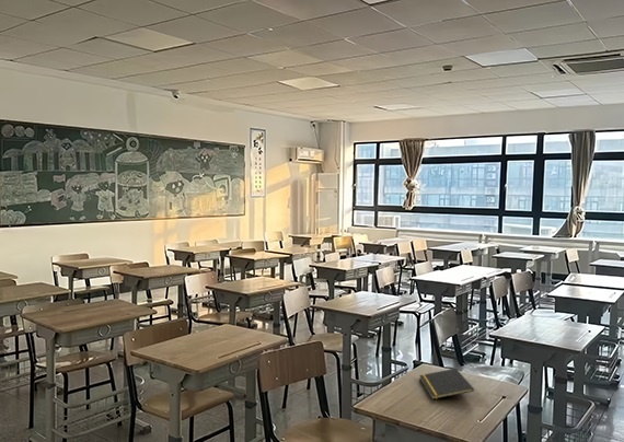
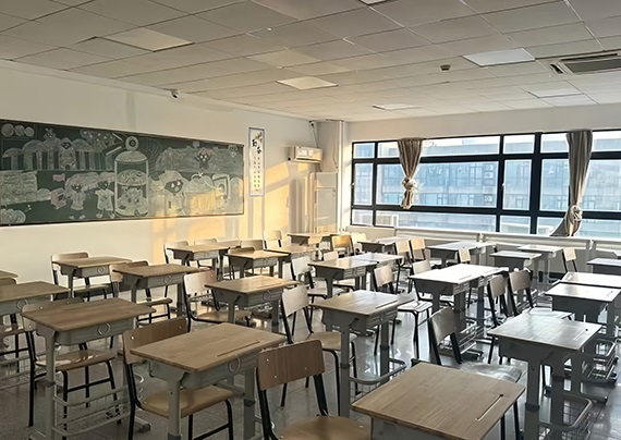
- notepad [418,368,475,400]
